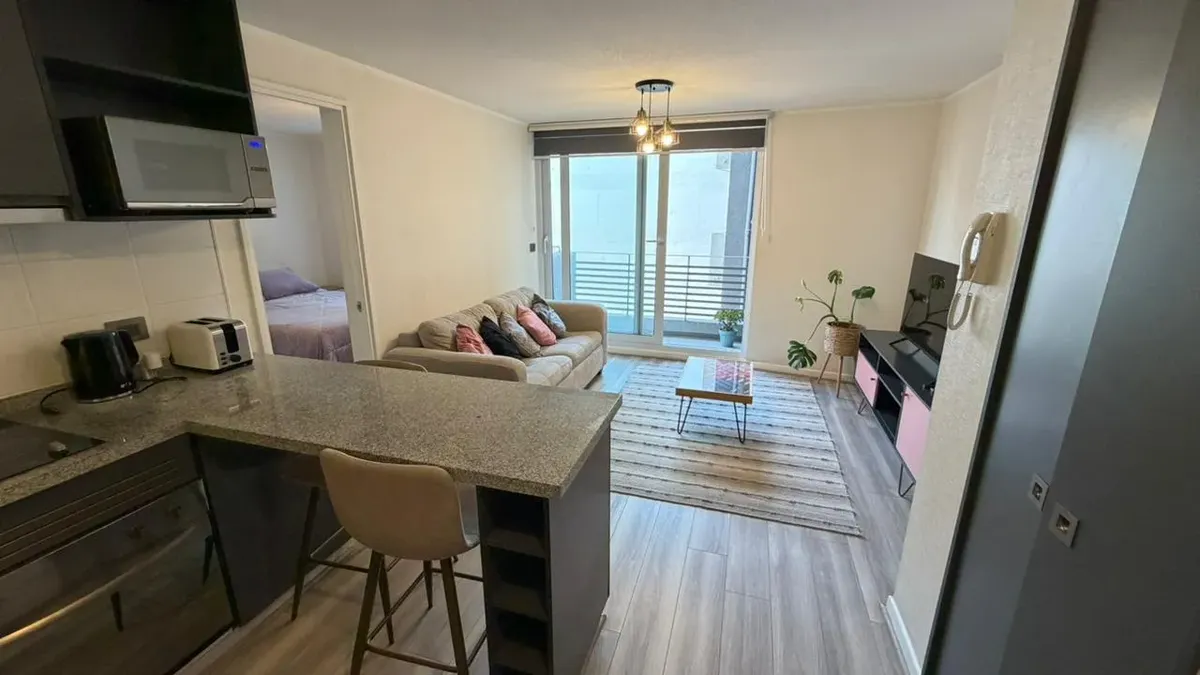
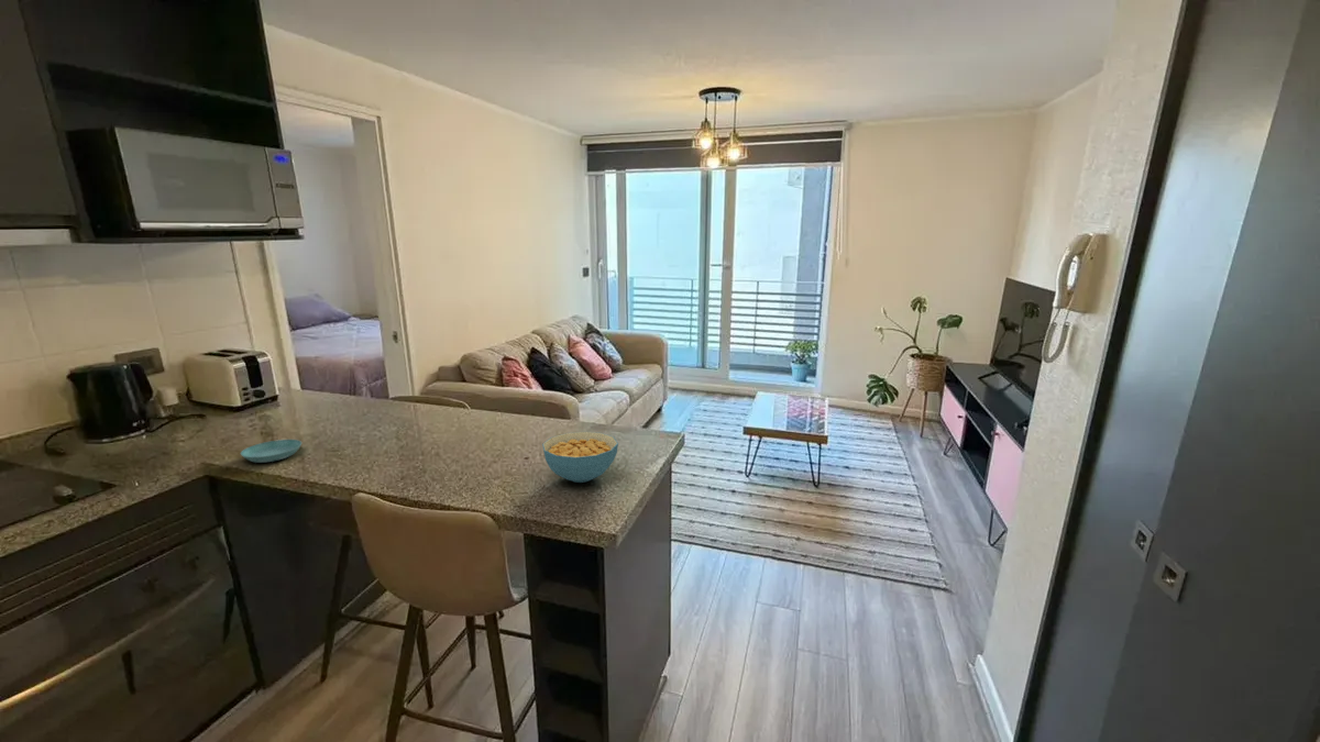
+ saucer [240,439,302,464]
+ cereal bowl [541,431,619,484]
